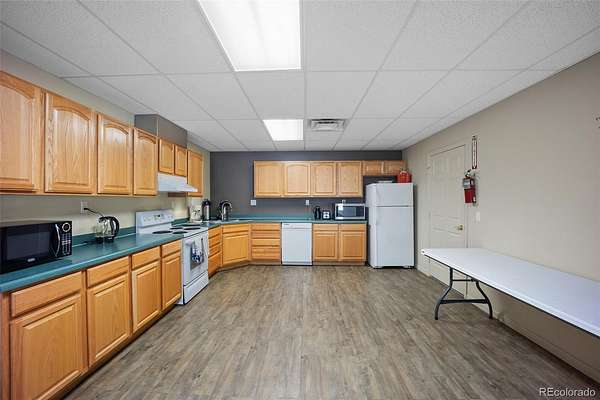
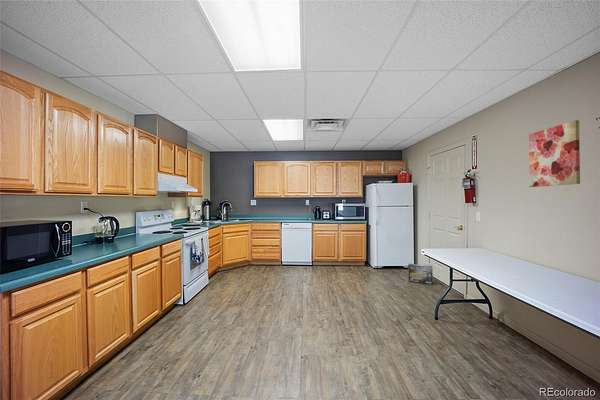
+ box [407,263,434,285]
+ wall art [528,119,581,188]
